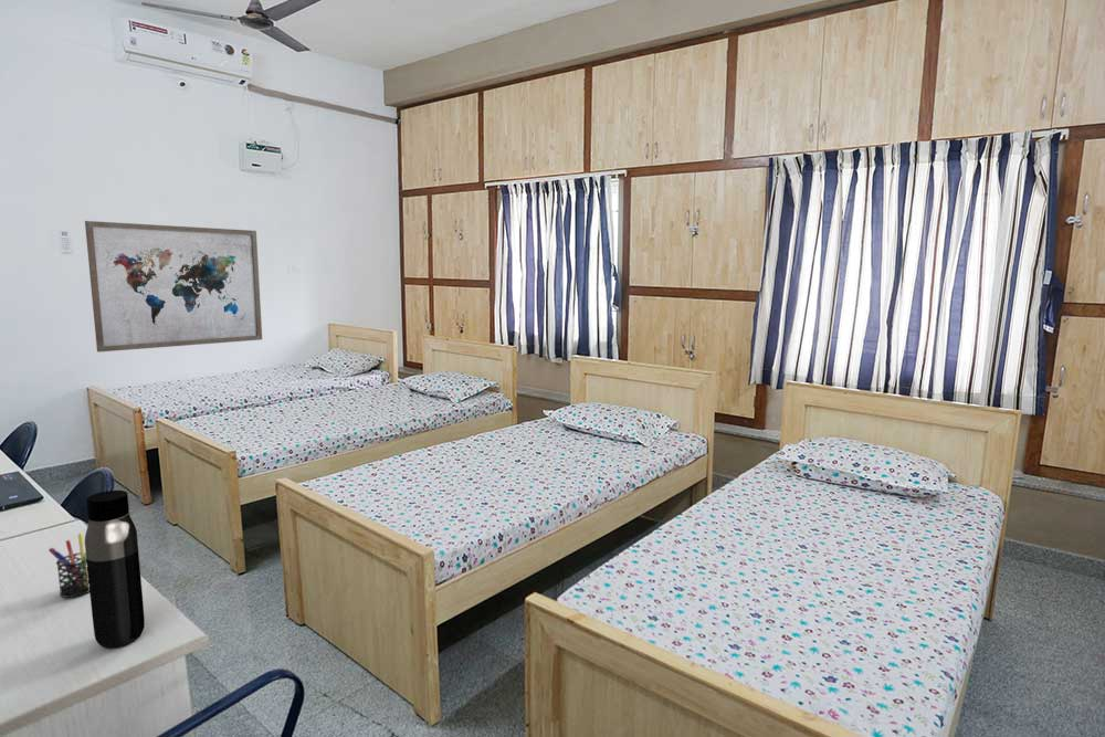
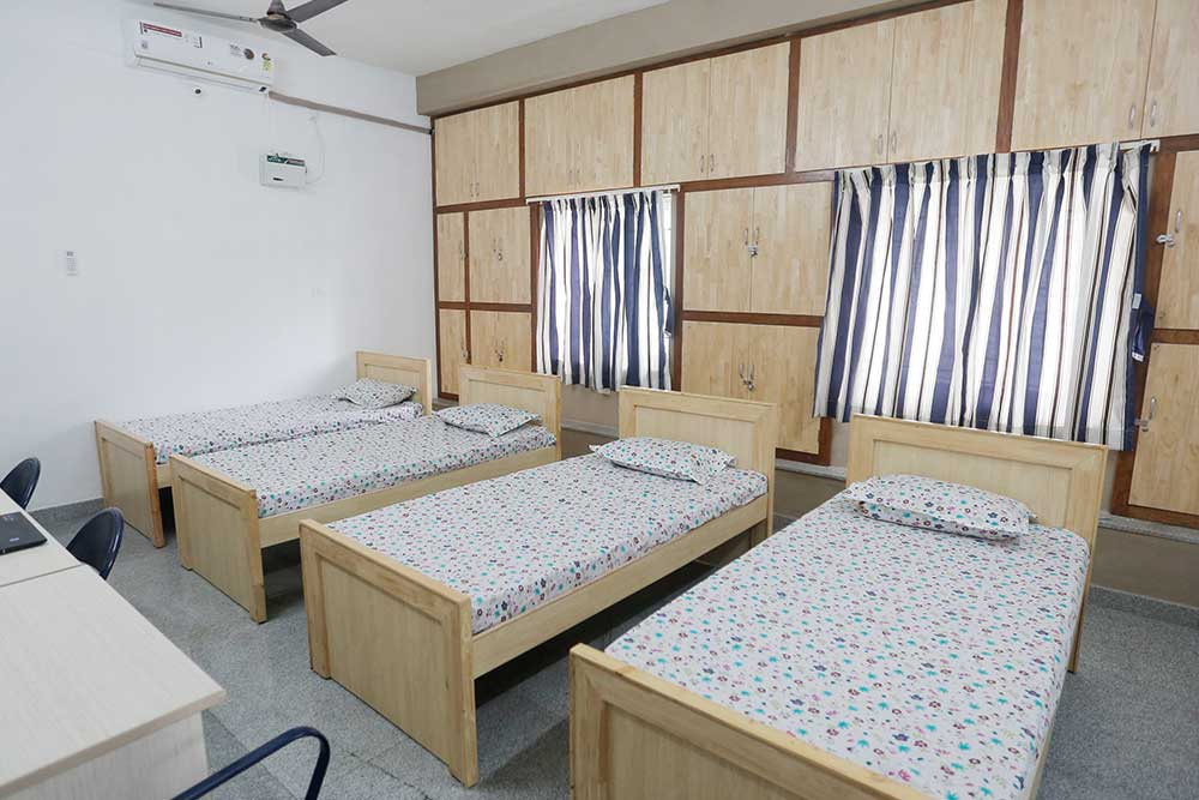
- water bottle [84,489,146,650]
- wall art [84,220,263,352]
- pen holder [48,533,90,599]
